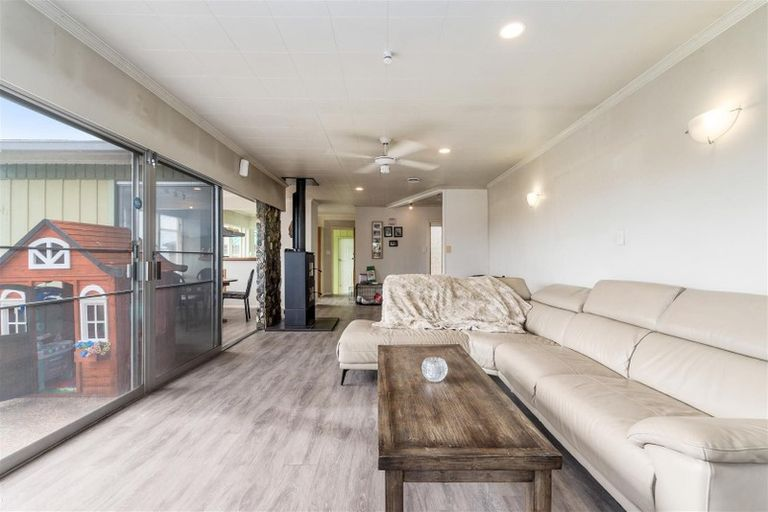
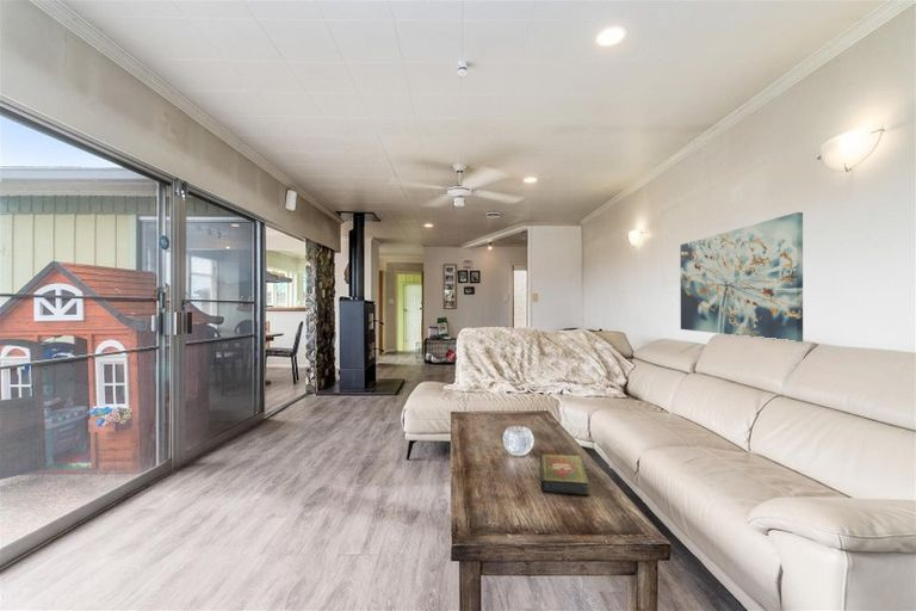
+ book [539,452,590,496]
+ wall art [679,211,804,342]
